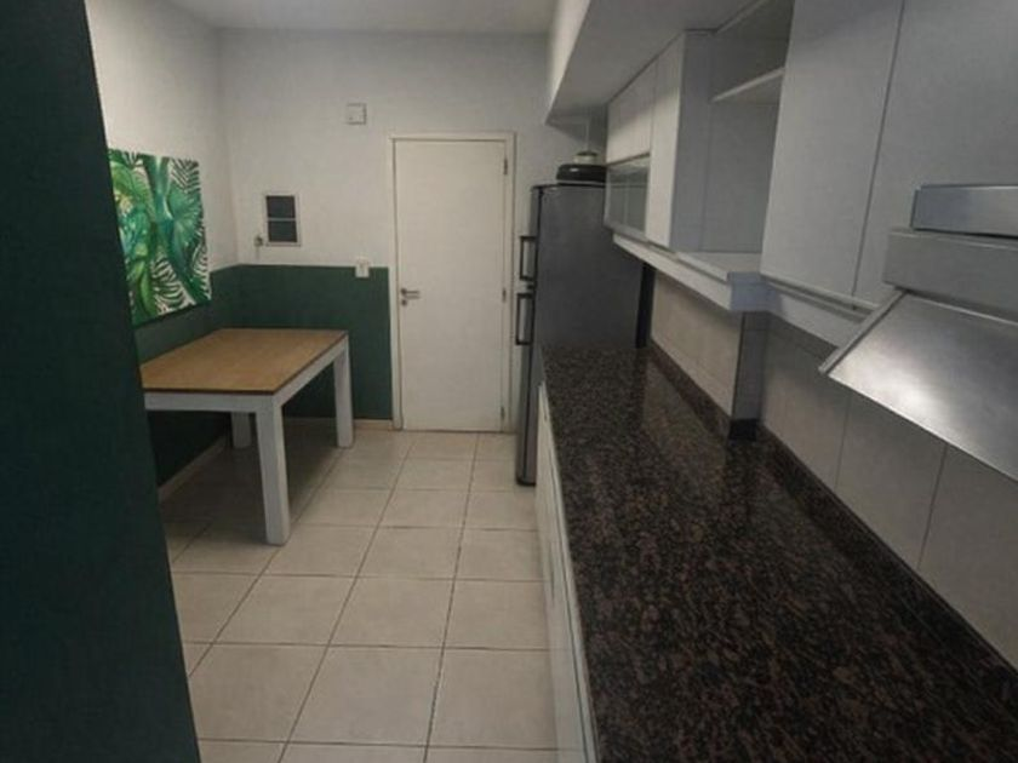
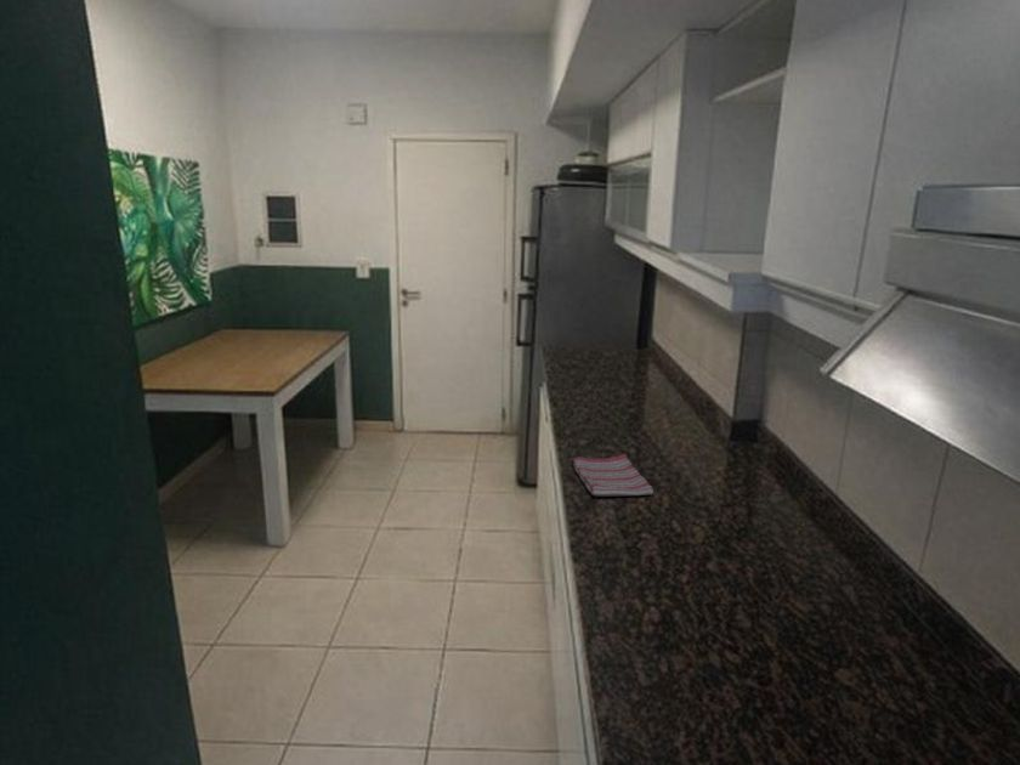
+ dish towel [572,453,654,498]
